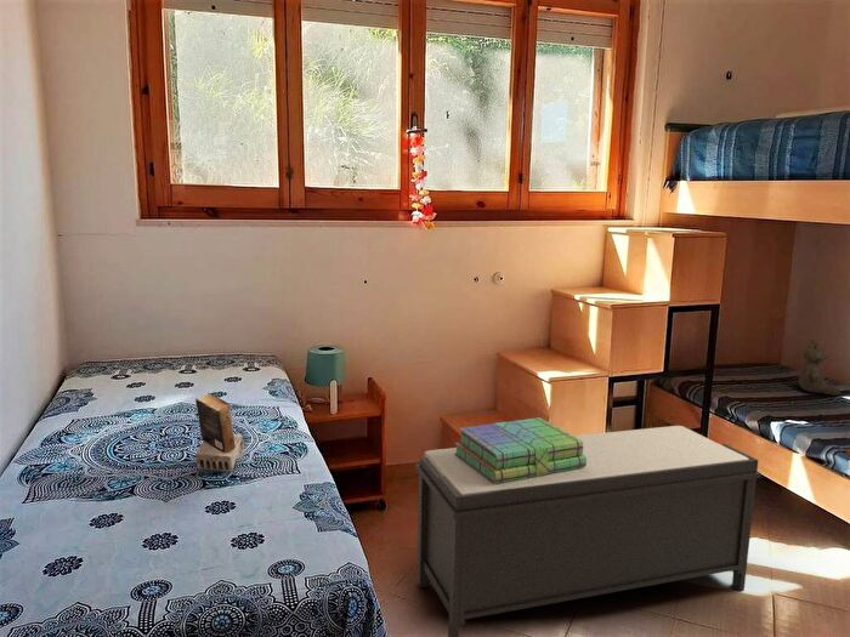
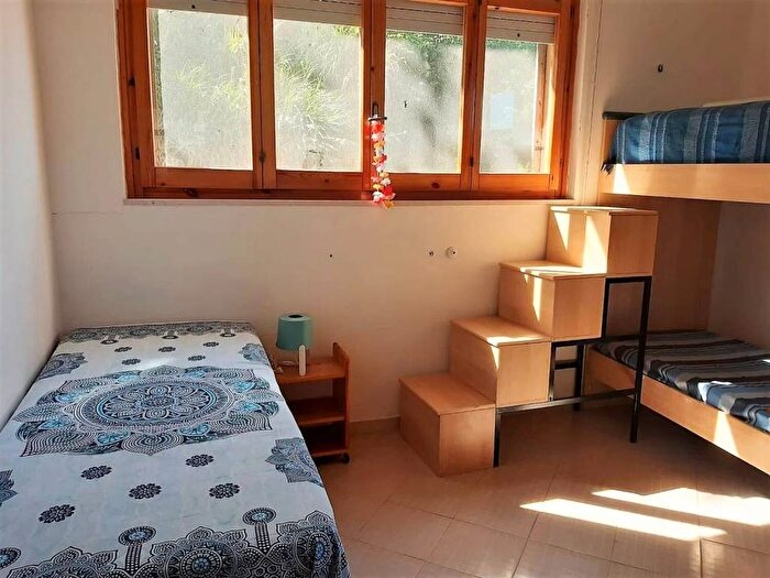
- book [193,392,246,473]
- stack of books [453,416,586,484]
- bench [414,425,763,637]
- teddy bear [798,339,841,397]
